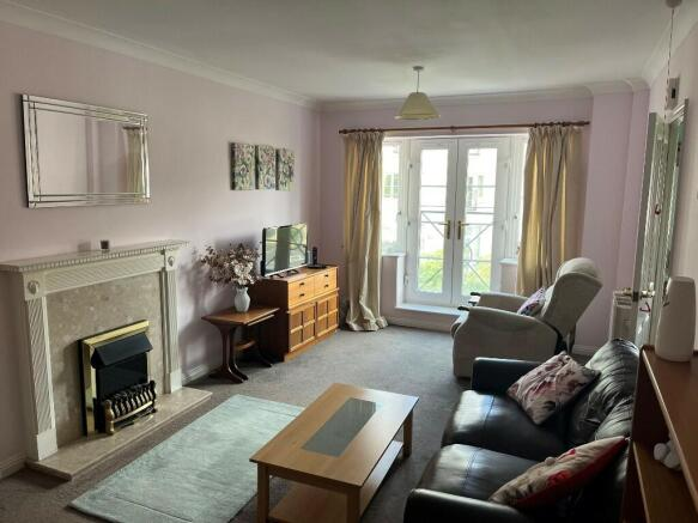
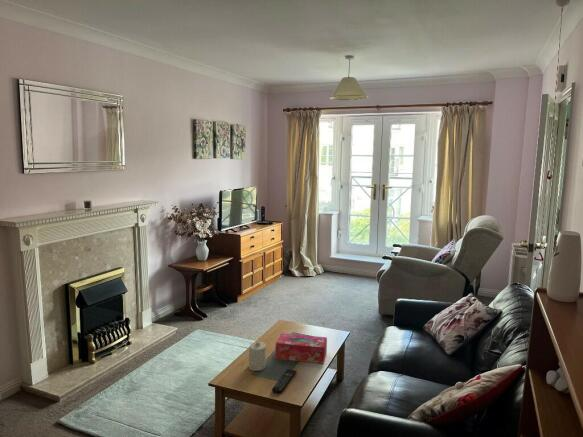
+ candle [248,341,267,372]
+ remote control [271,368,297,394]
+ tissue box [275,332,328,365]
